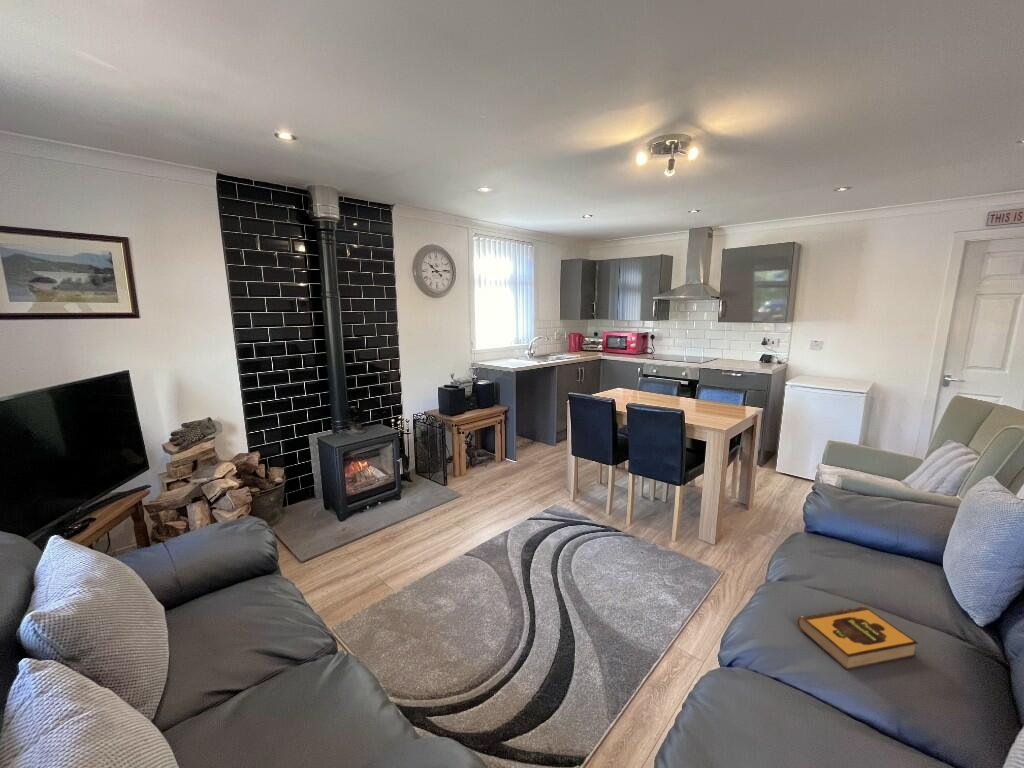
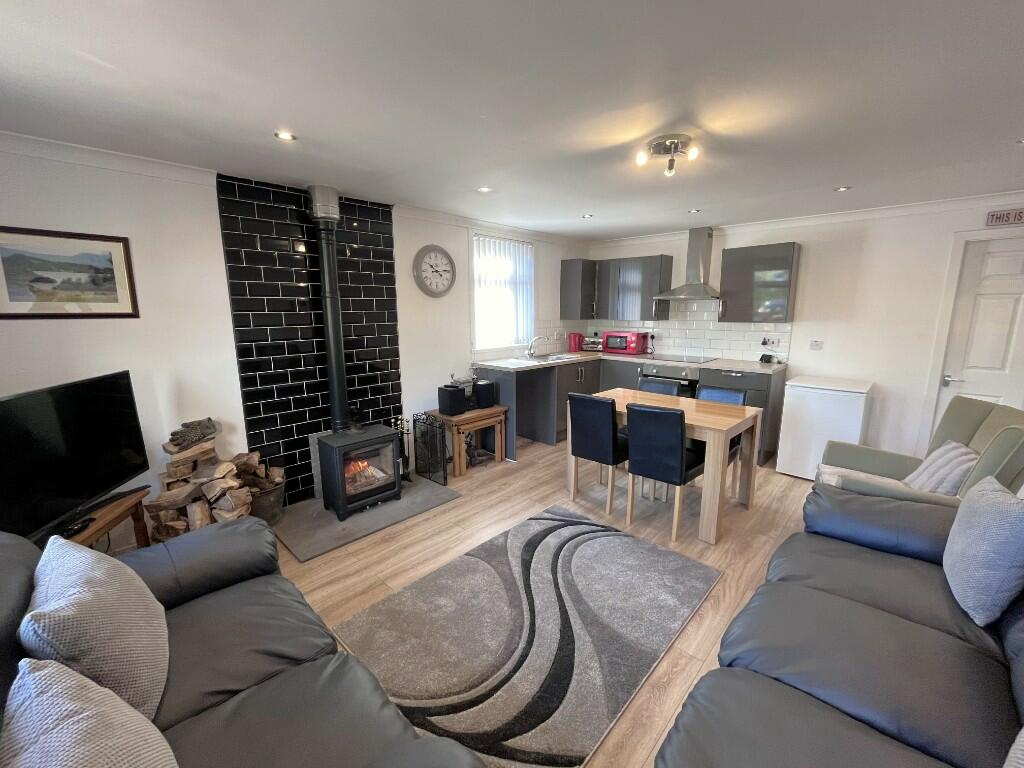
- hardback book [796,605,919,671]
